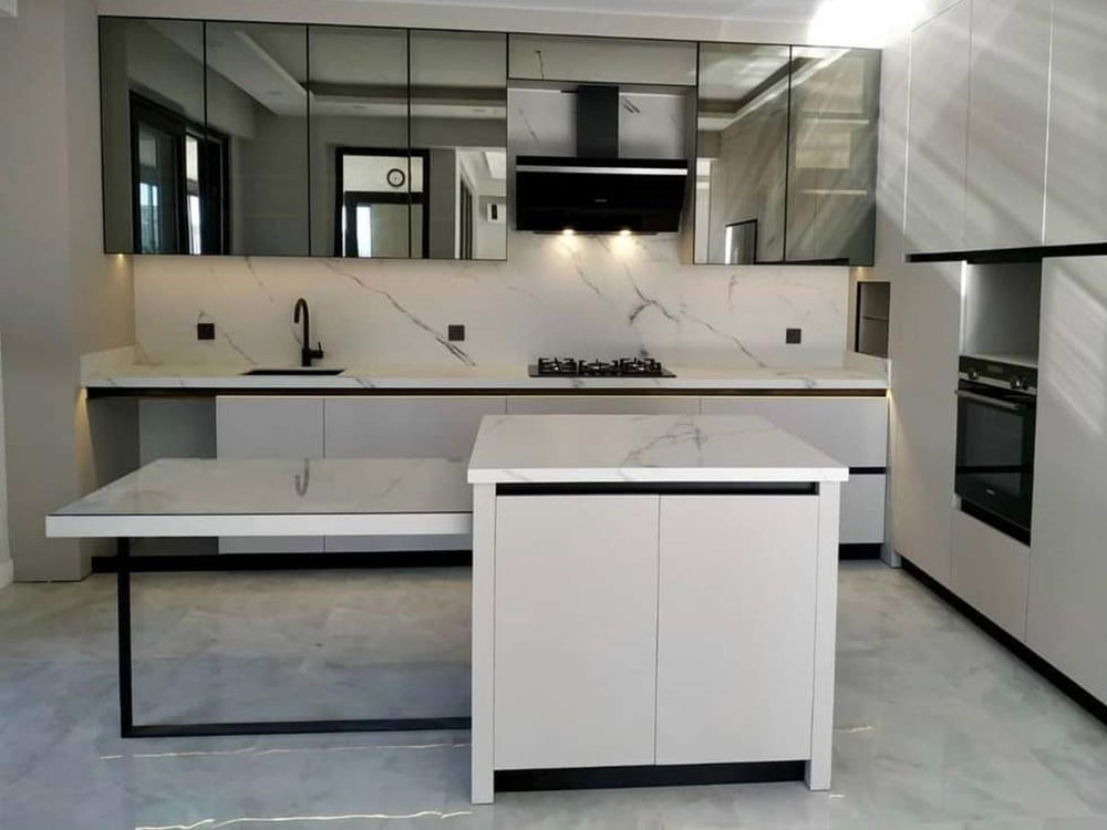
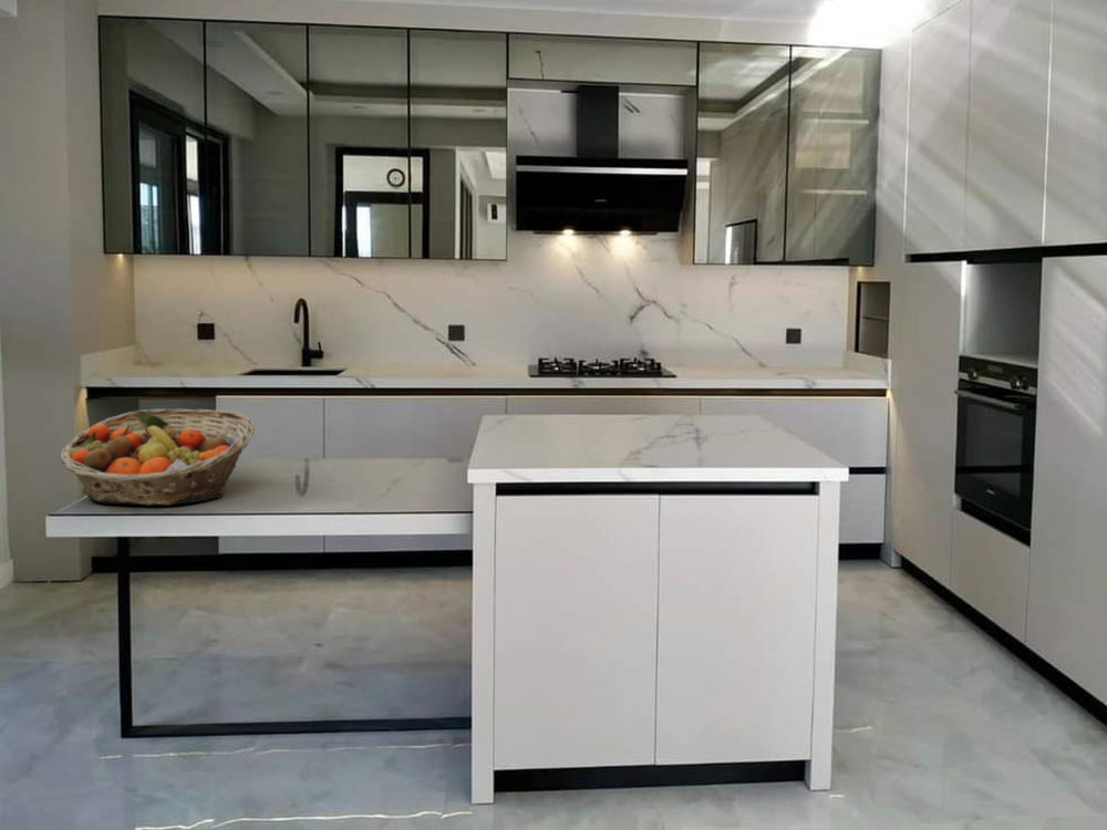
+ fruit basket [59,407,256,507]
